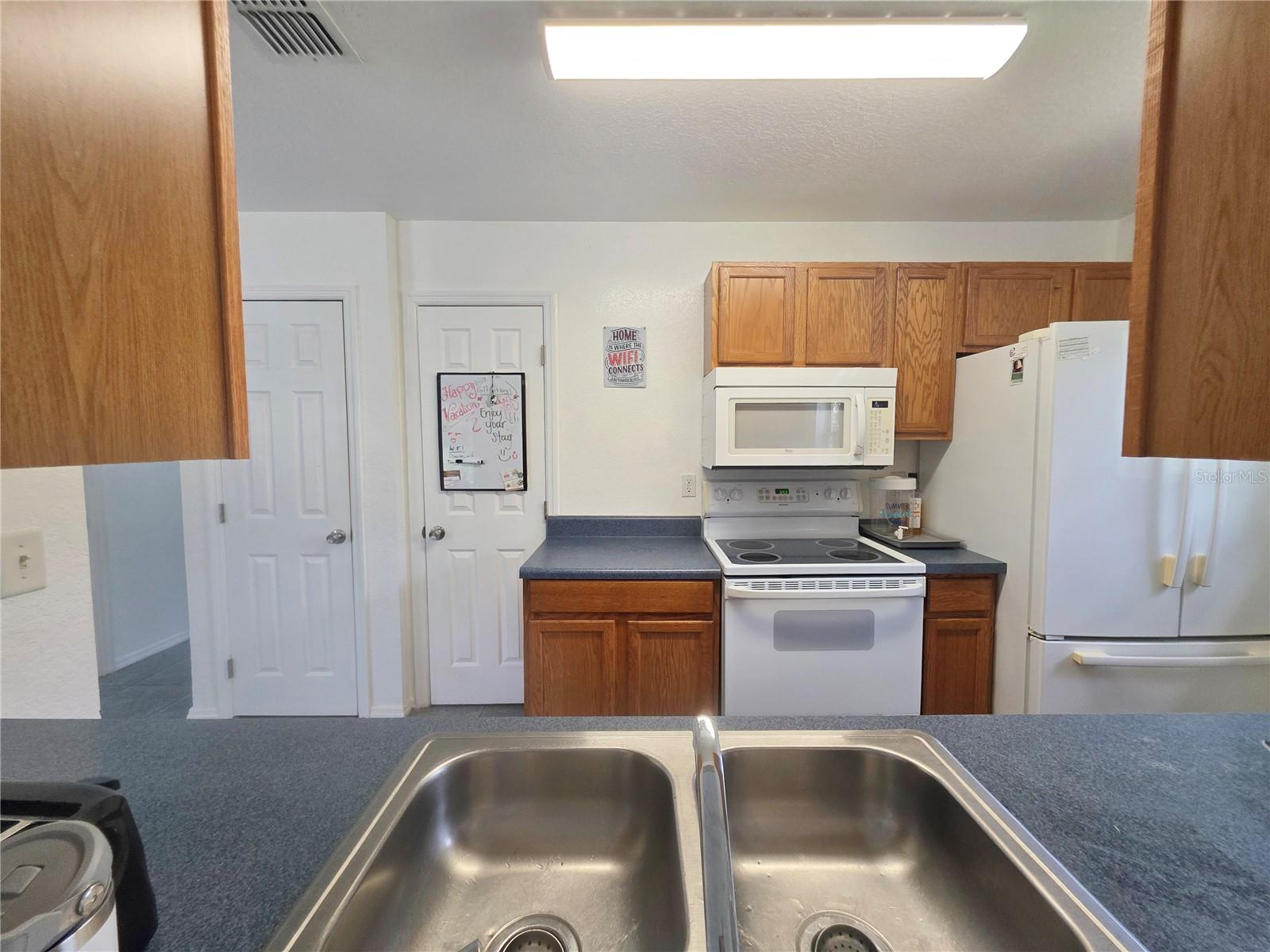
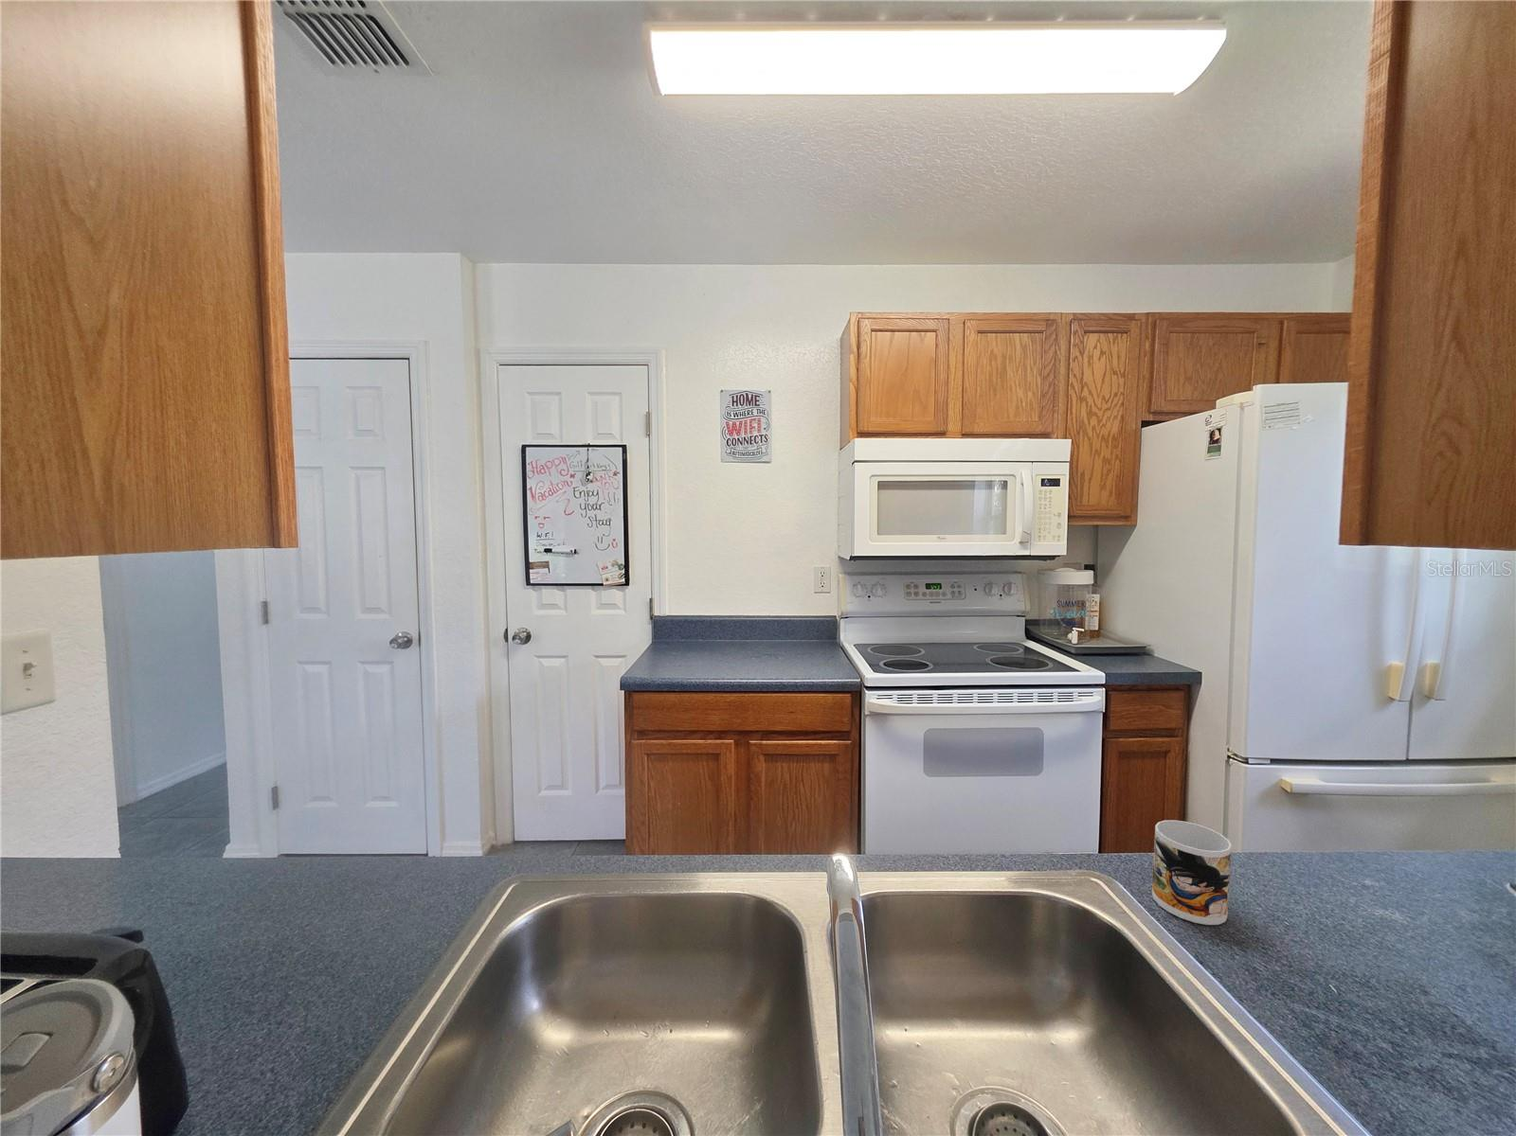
+ mug [1151,819,1233,926]
